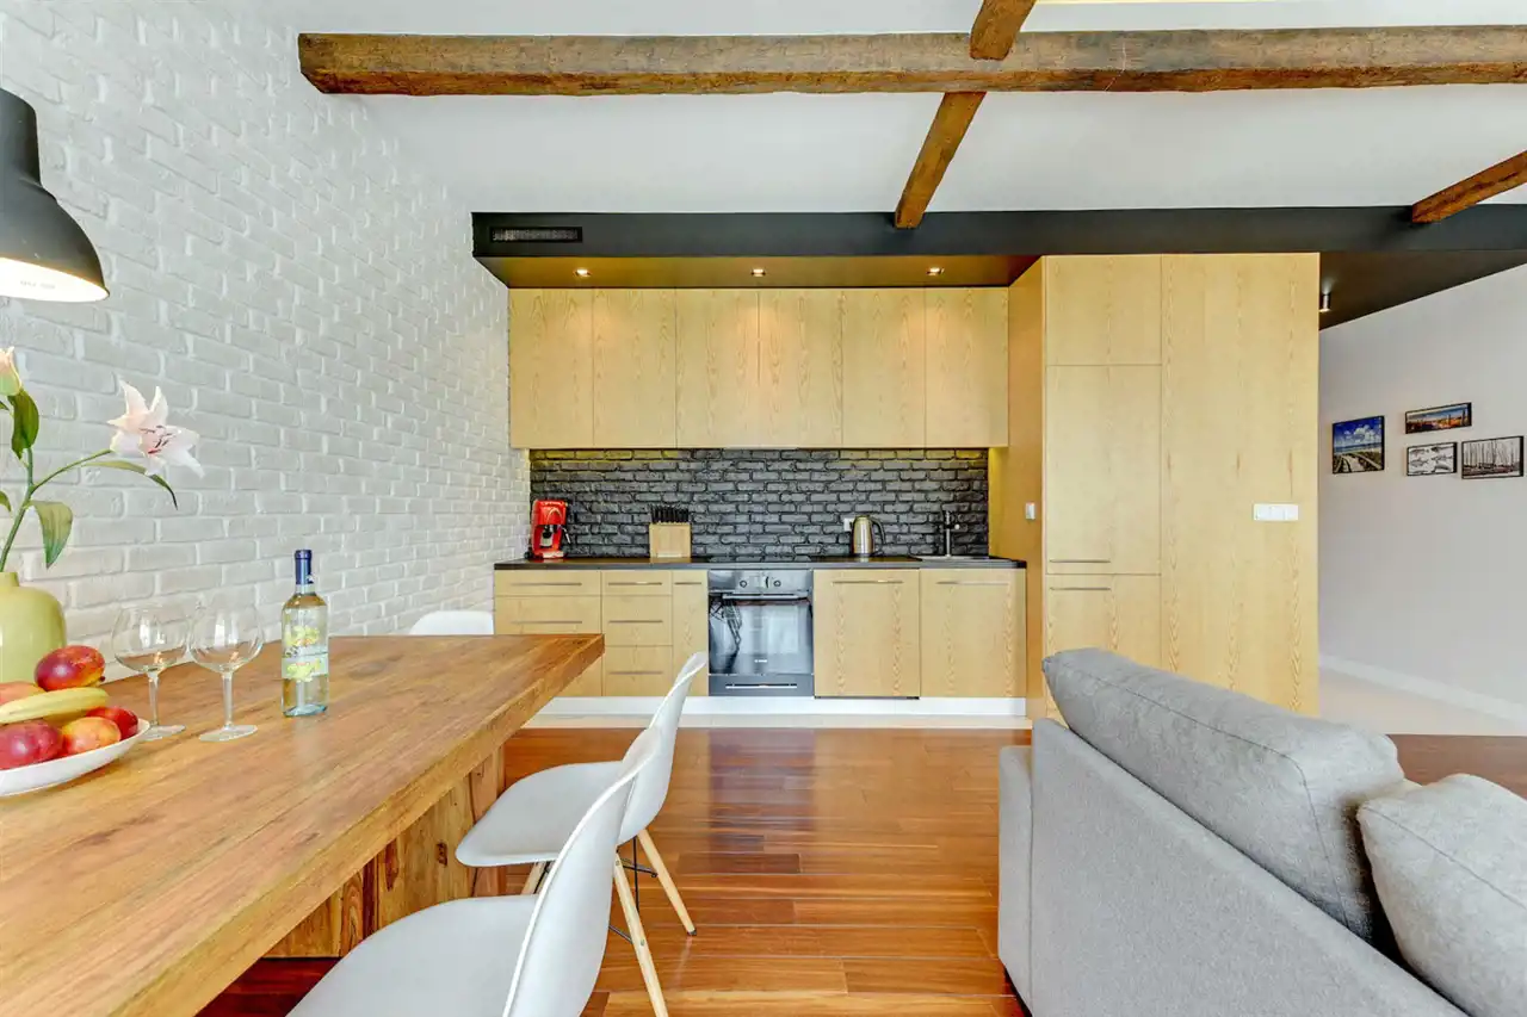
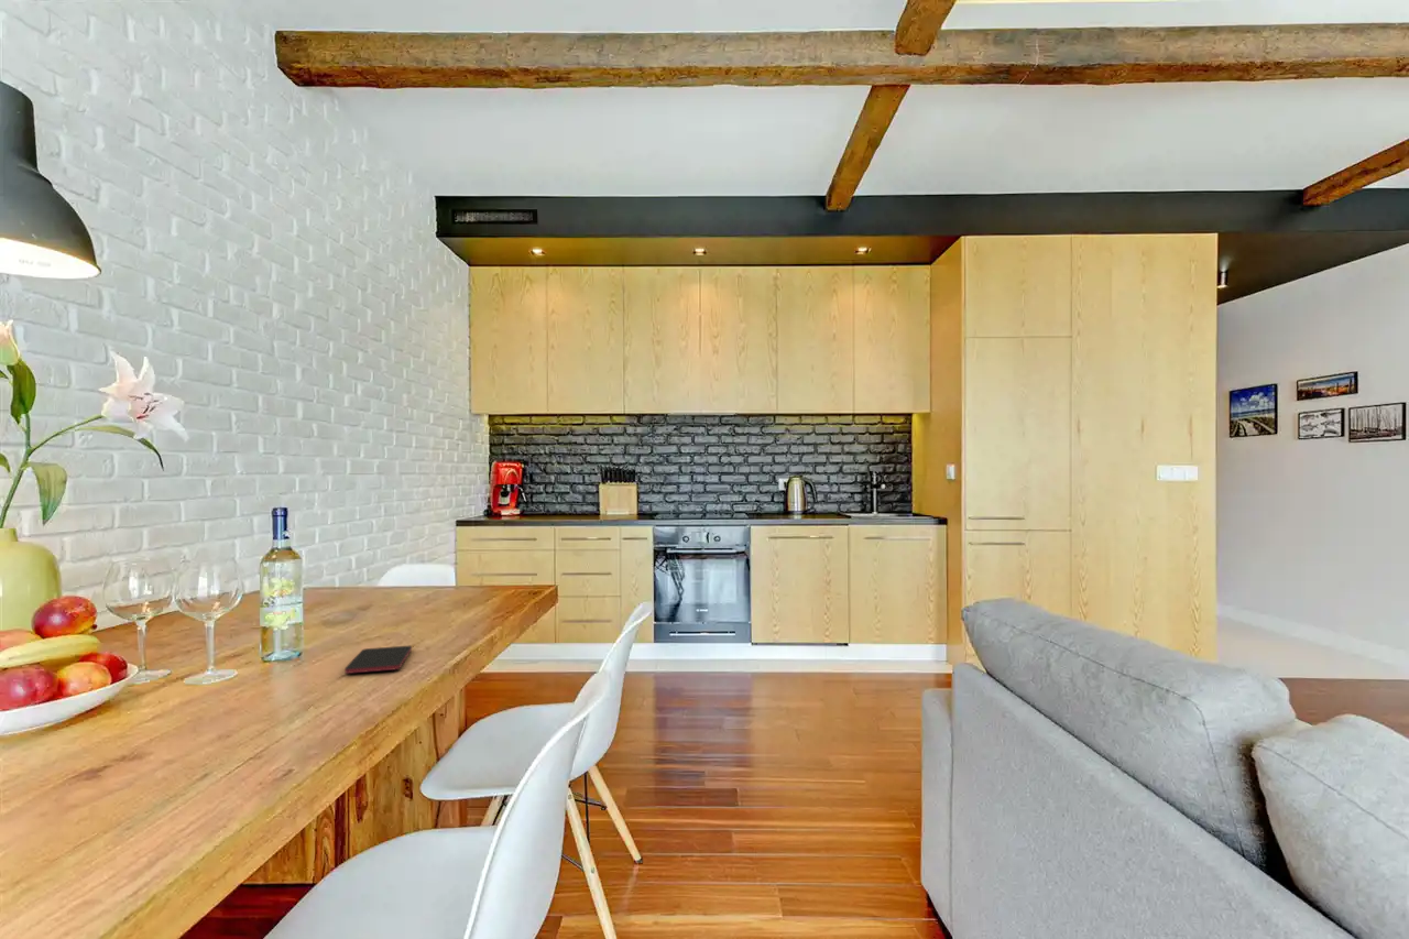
+ smartphone [343,645,413,675]
